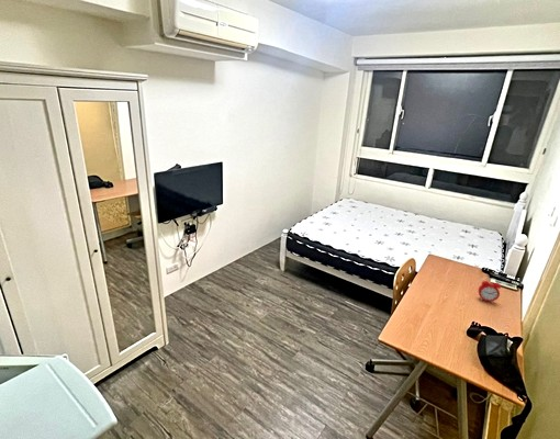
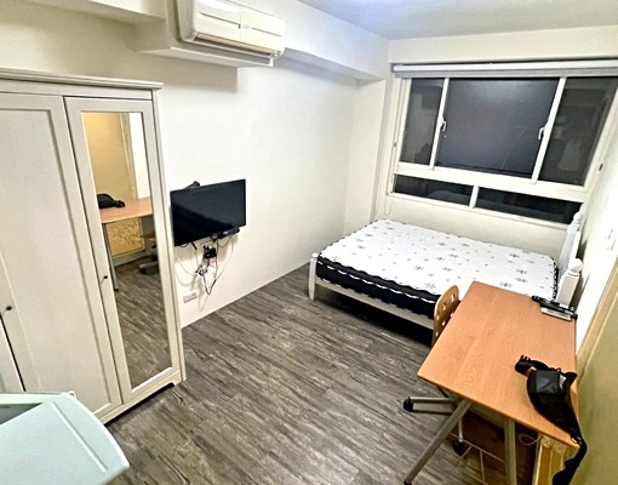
- alarm clock [478,278,502,304]
